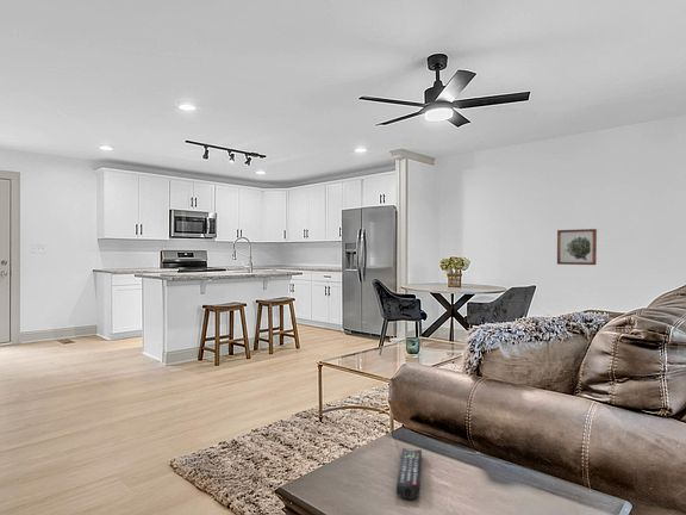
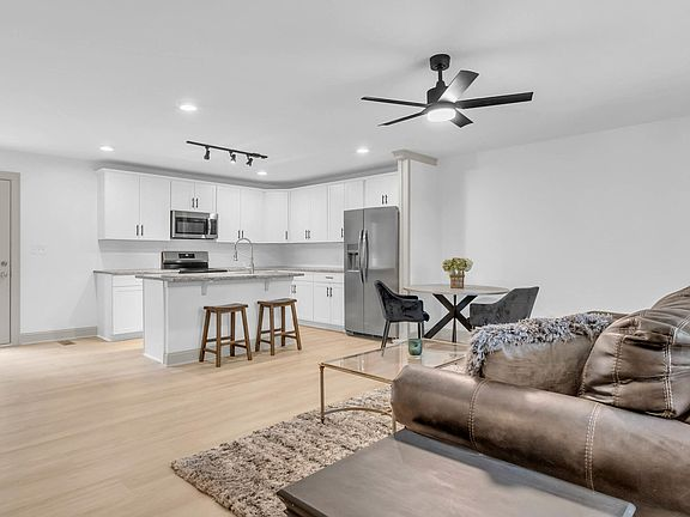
- wall art [556,228,598,266]
- remote control [395,447,423,501]
